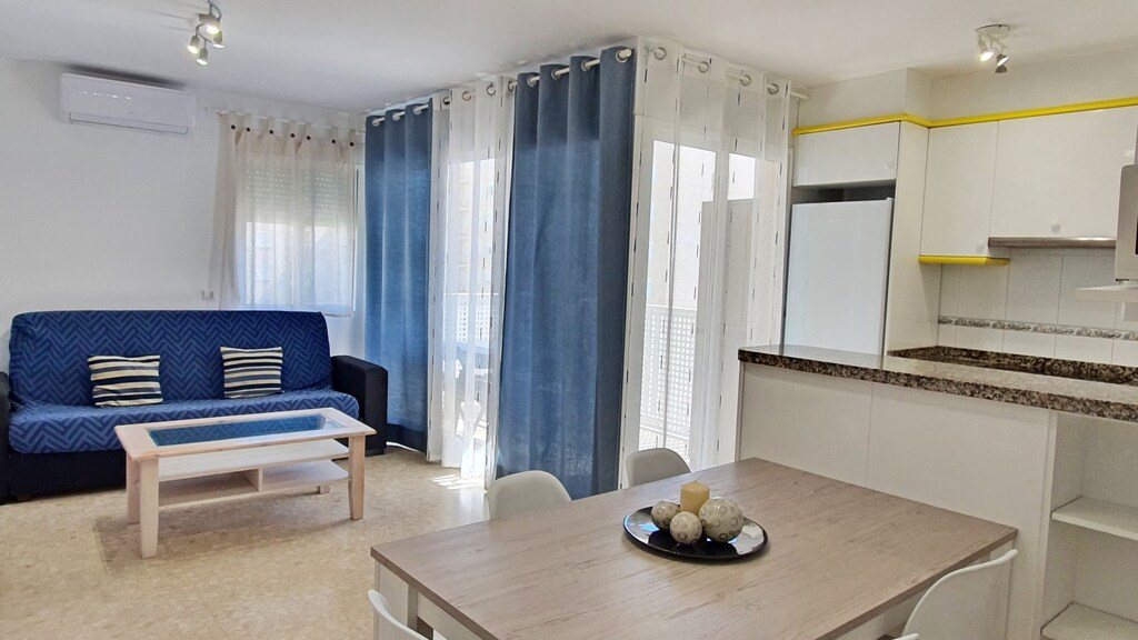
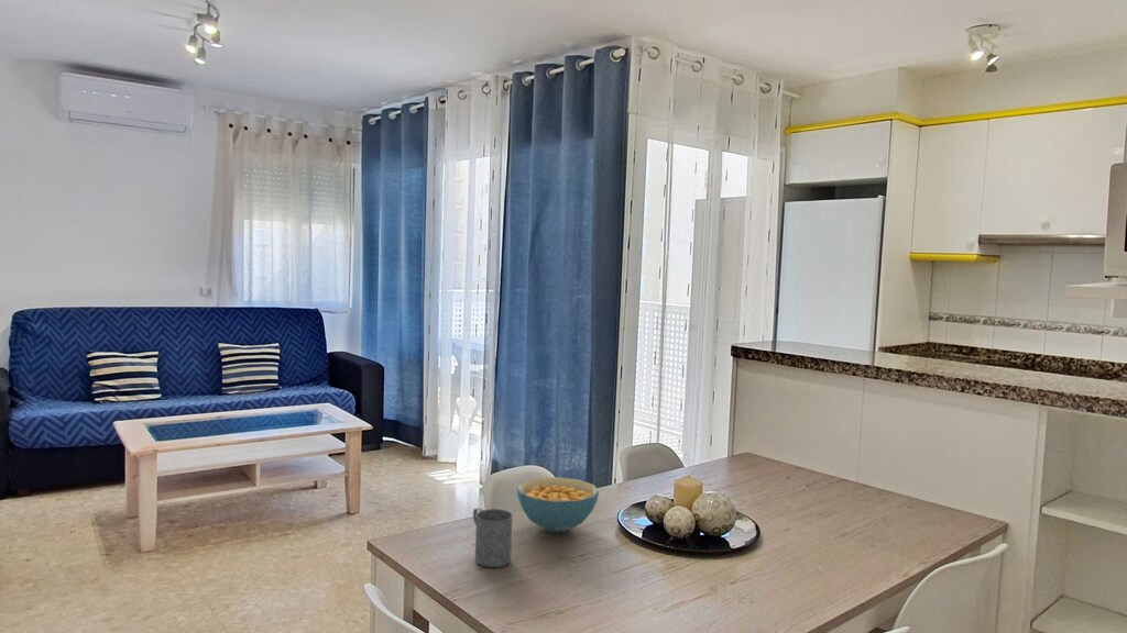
+ mug [472,507,514,568]
+ cereal bowl [516,476,600,533]
